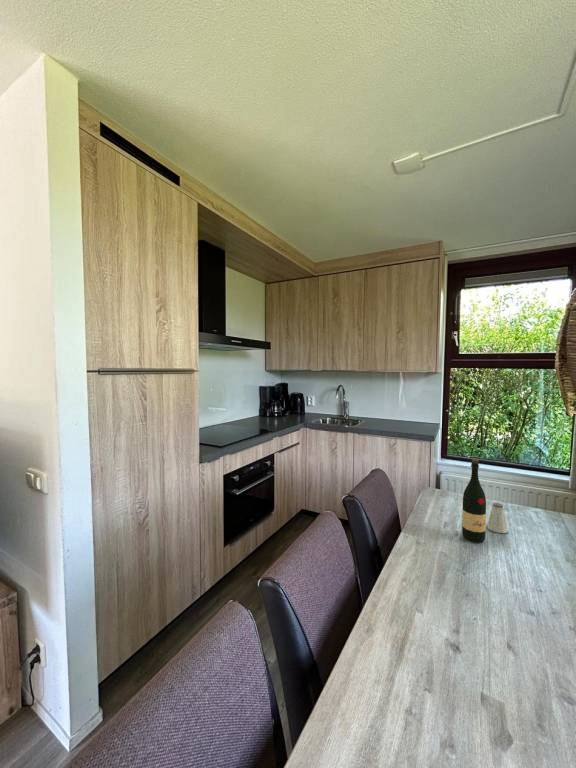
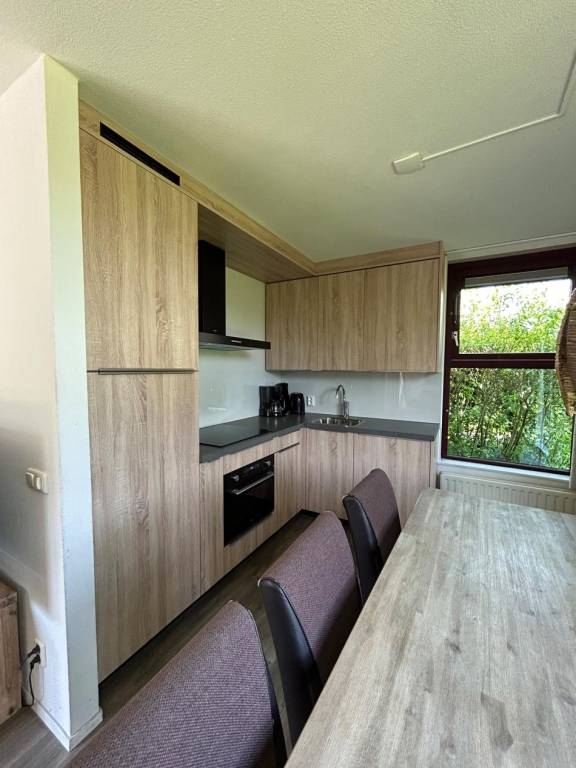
- wine bottle [461,459,487,544]
- saltshaker [486,502,509,534]
